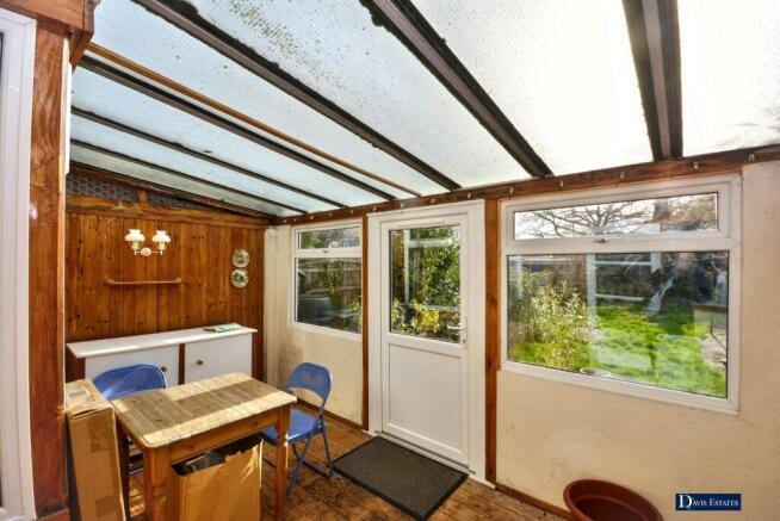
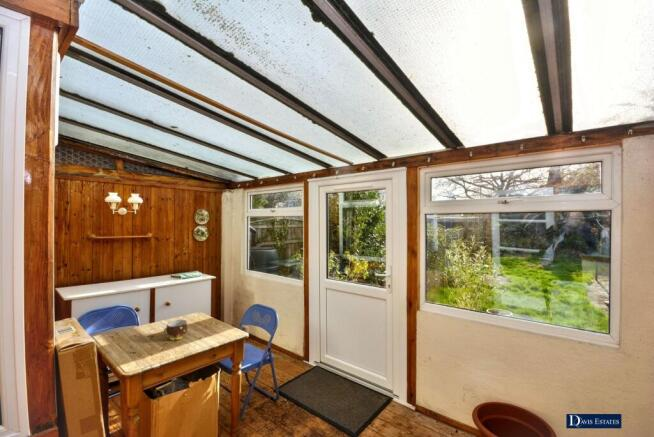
+ cup [162,319,189,341]
